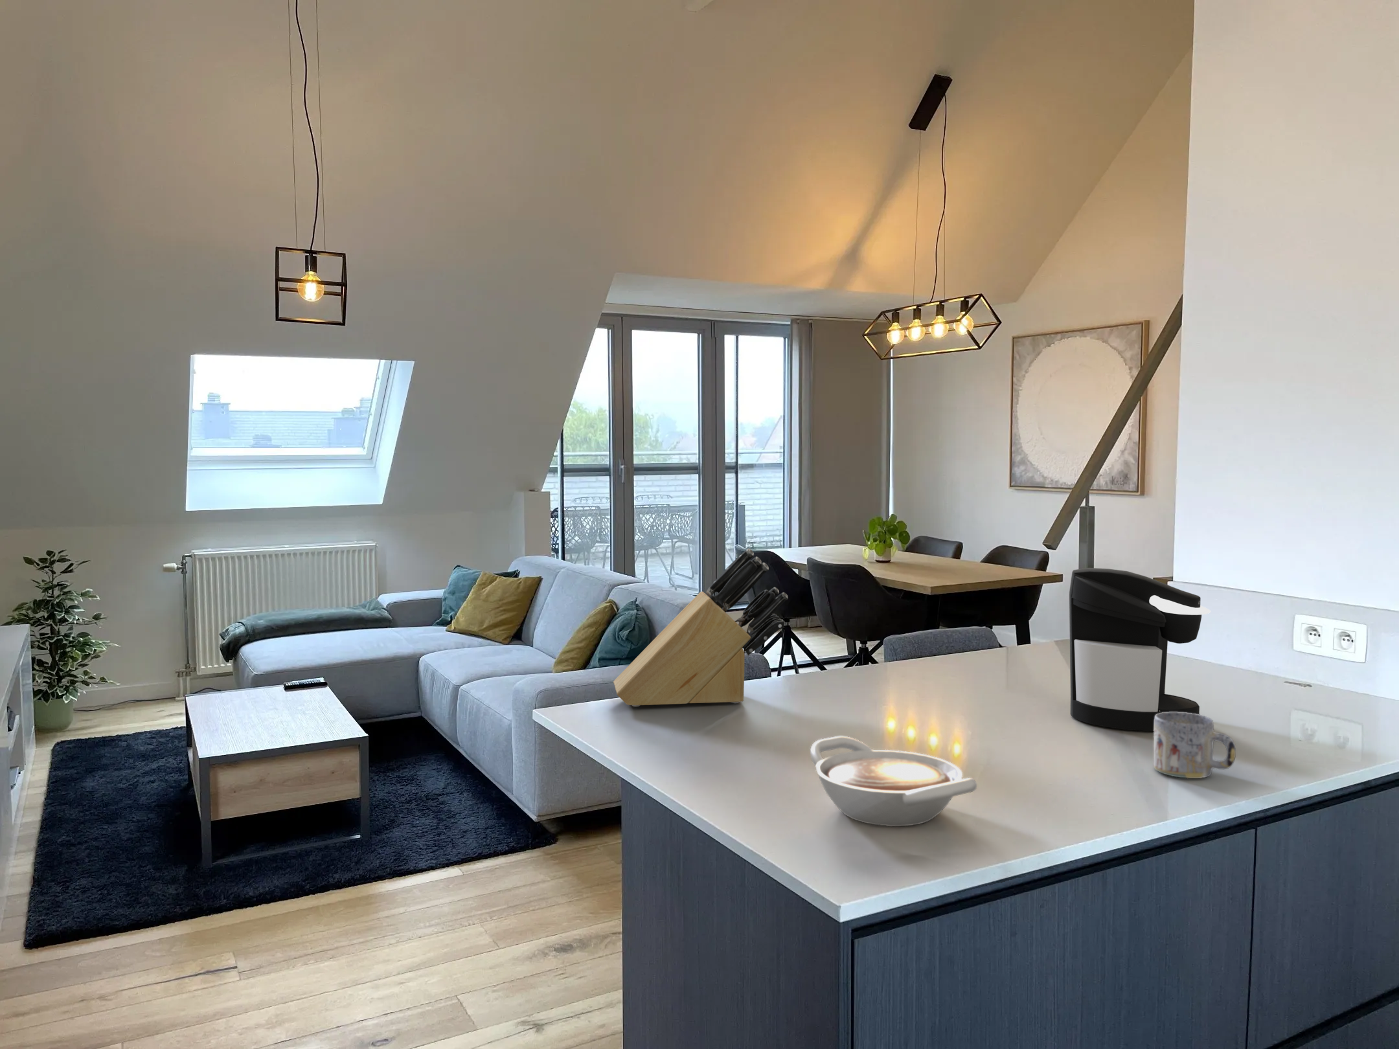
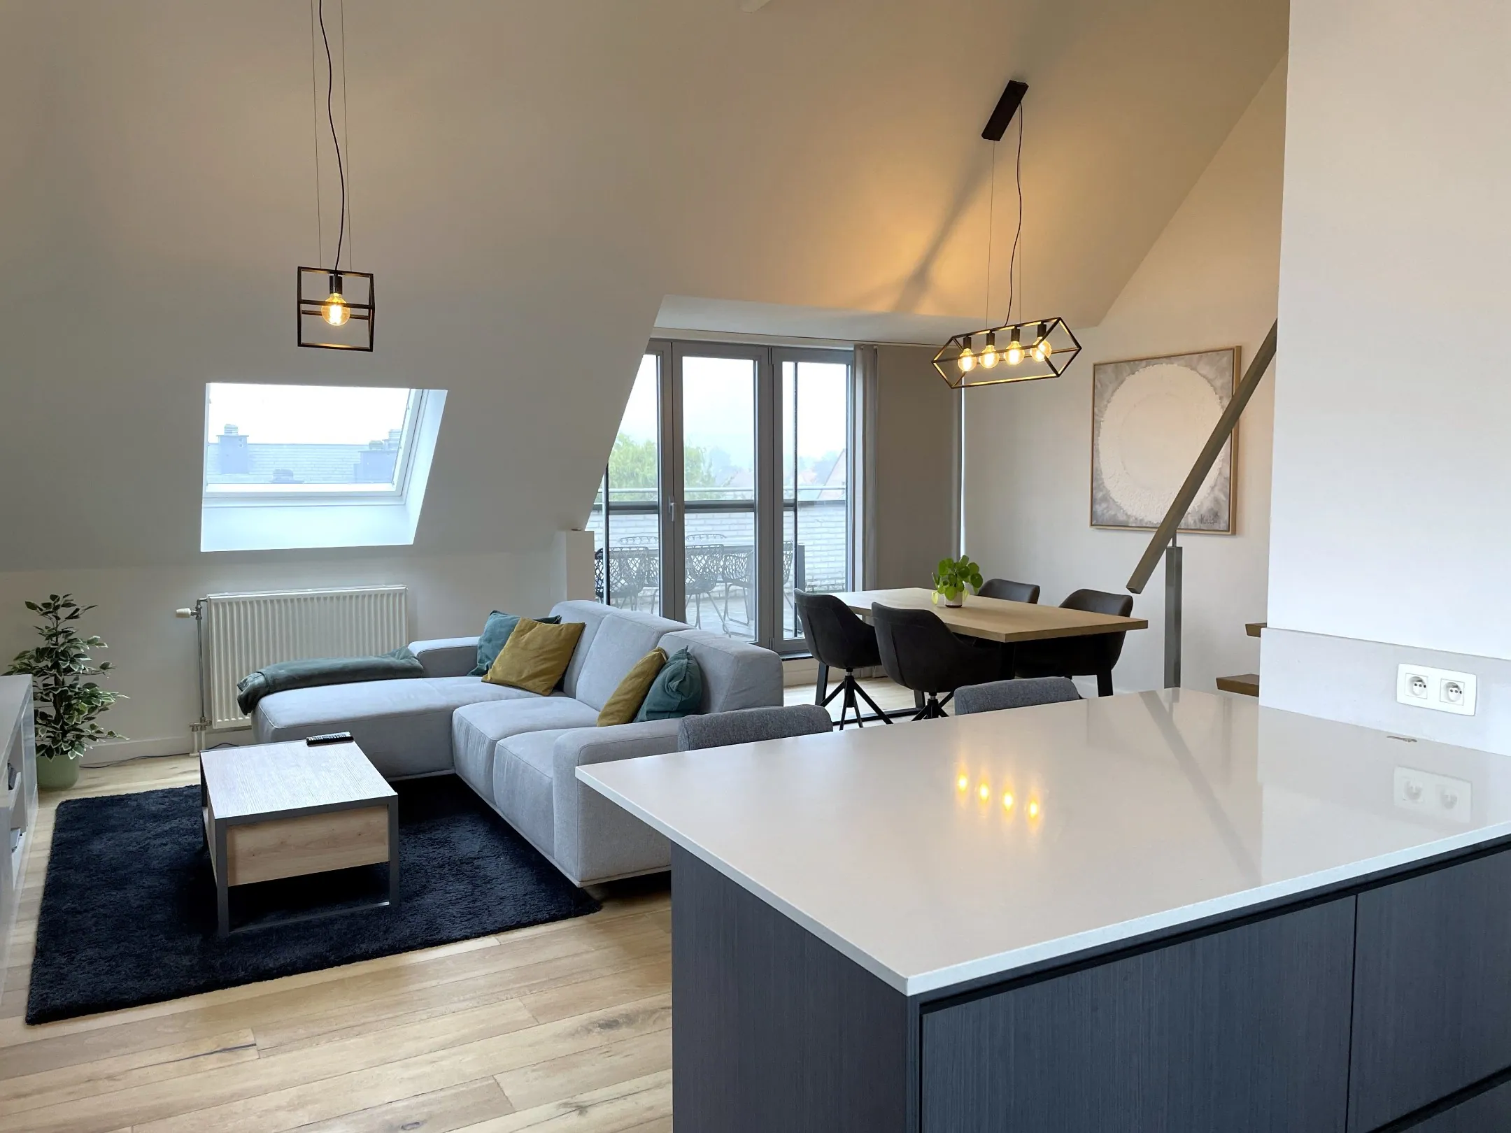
- mug [1153,712,1236,779]
- bowl [810,736,977,826]
- knife block [612,548,789,707]
- coffee maker [1069,567,1211,732]
